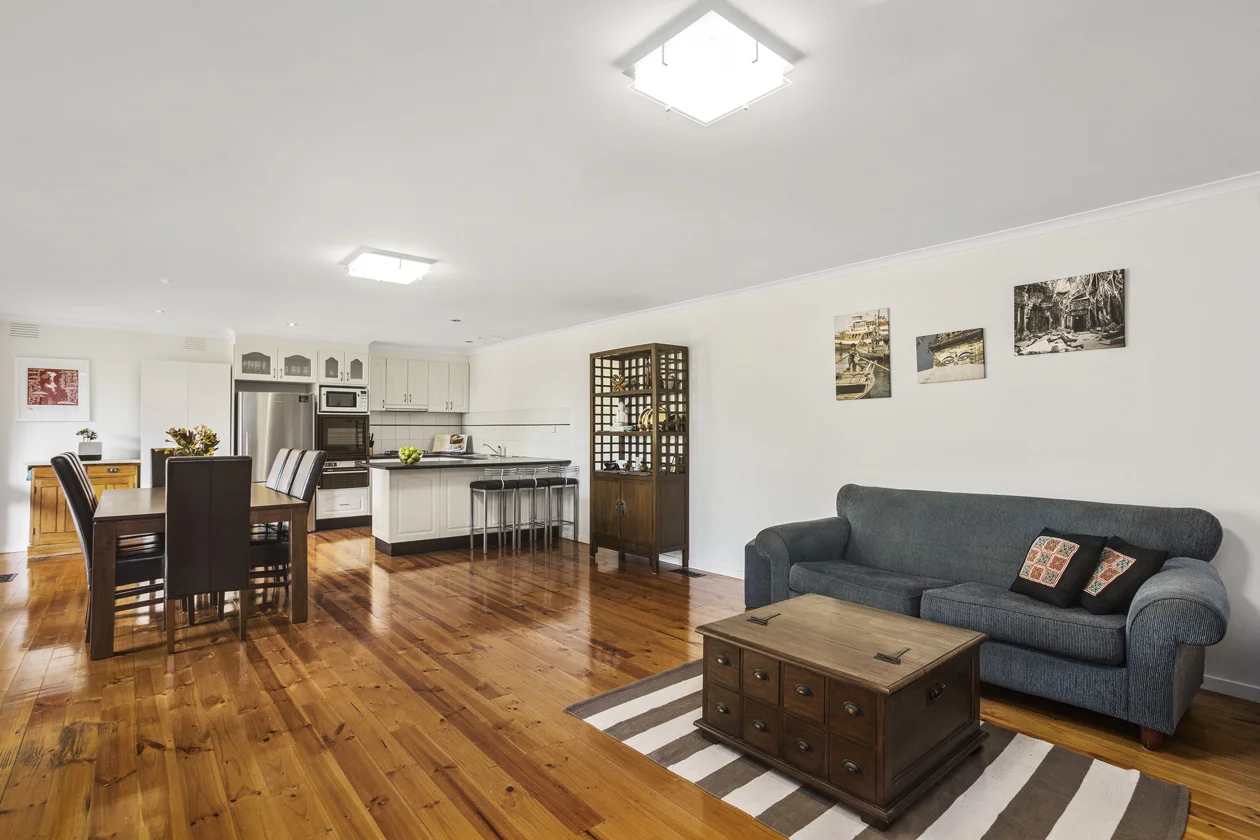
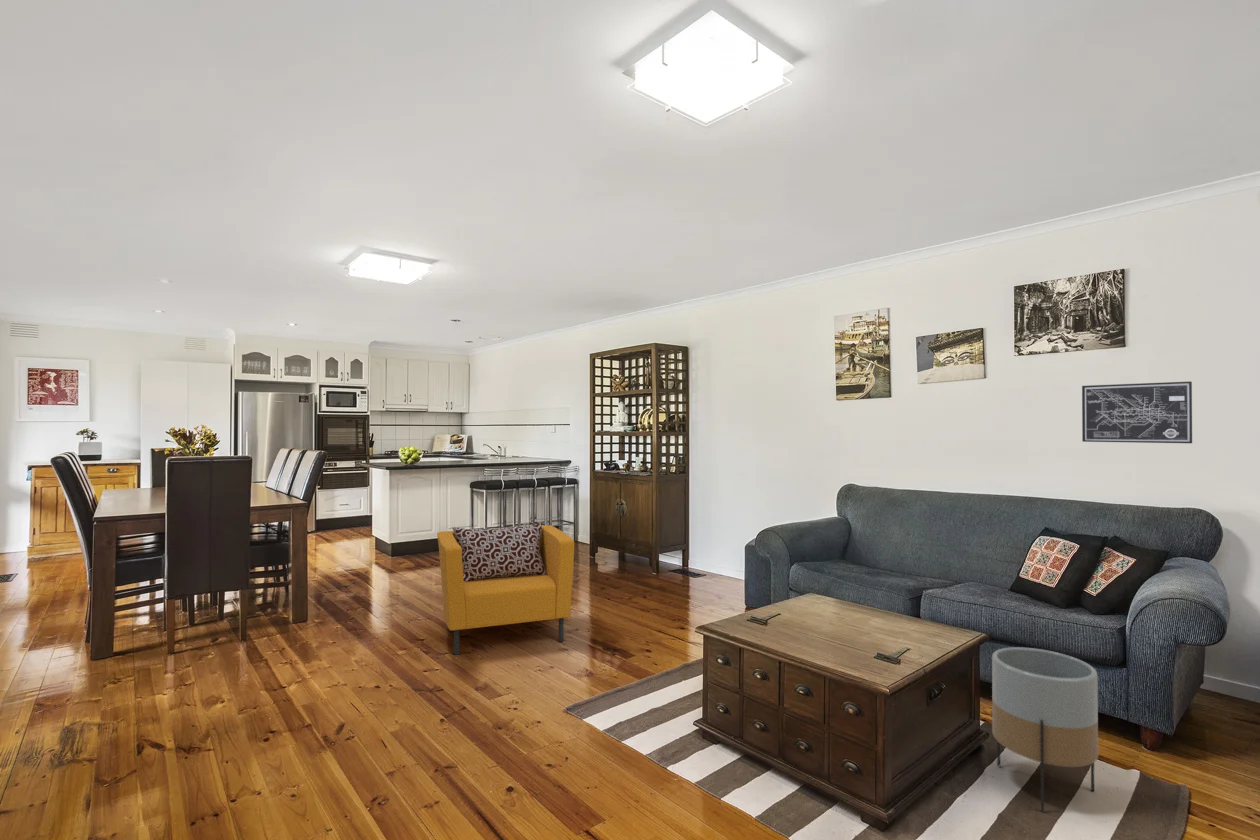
+ wall art [1081,380,1193,444]
+ planter [991,646,1100,814]
+ armchair [436,521,575,656]
